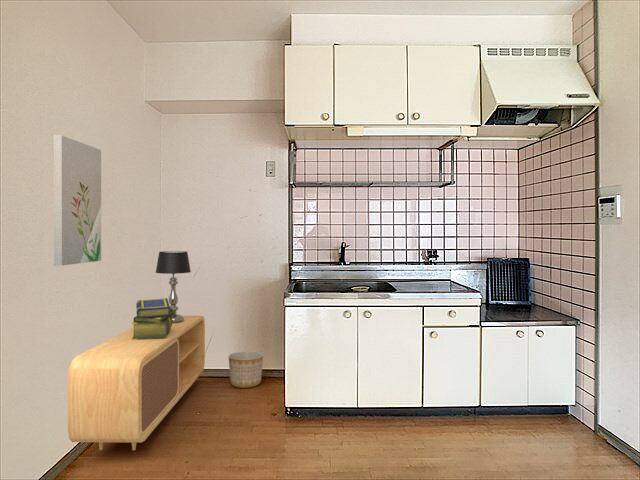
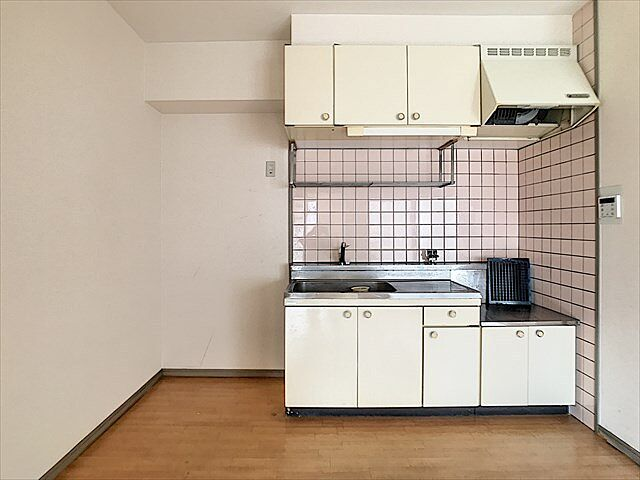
- planter [228,350,264,389]
- stack of books [131,297,175,340]
- wall art [53,134,102,267]
- tv stand [67,315,206,452]
- table lamp [155,250,192,323]
